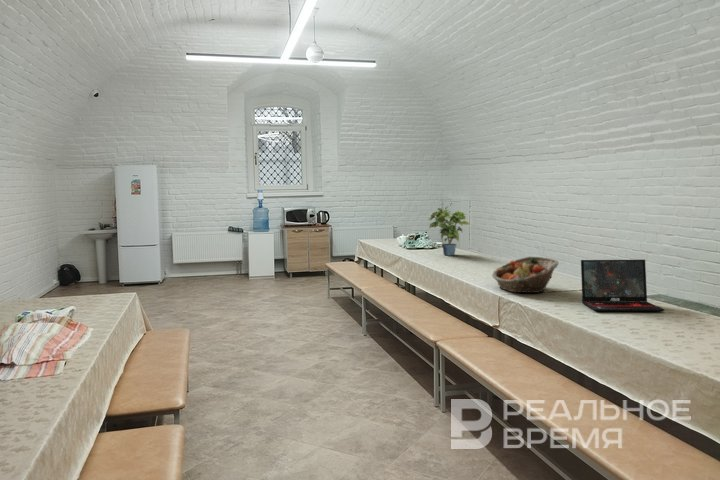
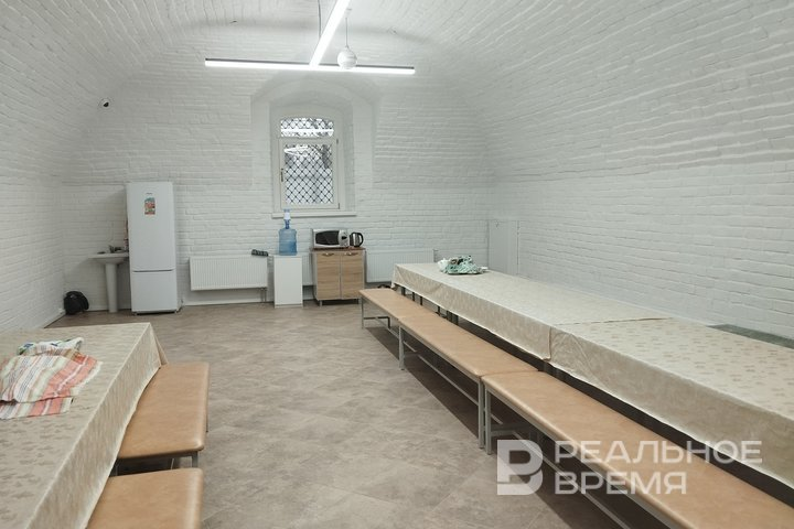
- fruit basket [491,256,560,294]
- potted plant [427,205,471,256]
- laptop [580,259,666,312]
